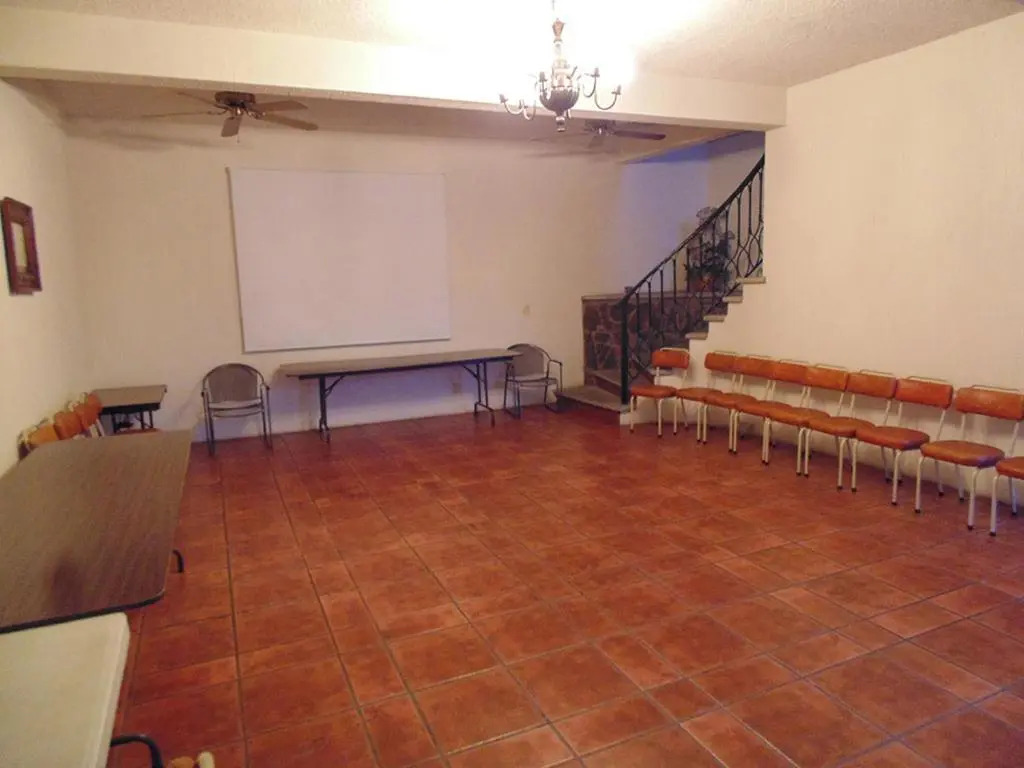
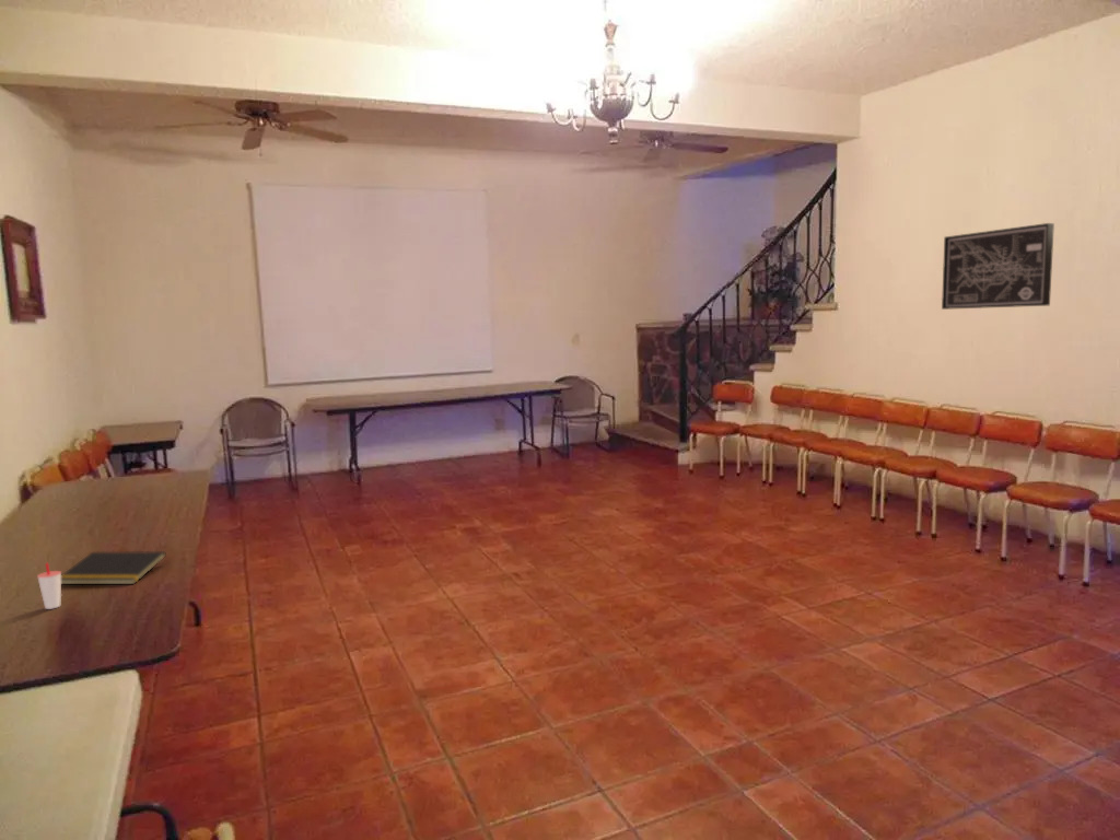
+ notepad [61,550,167,585]
+ cup [36,562,62,610]
+ wall art [941,222,1055,311]
